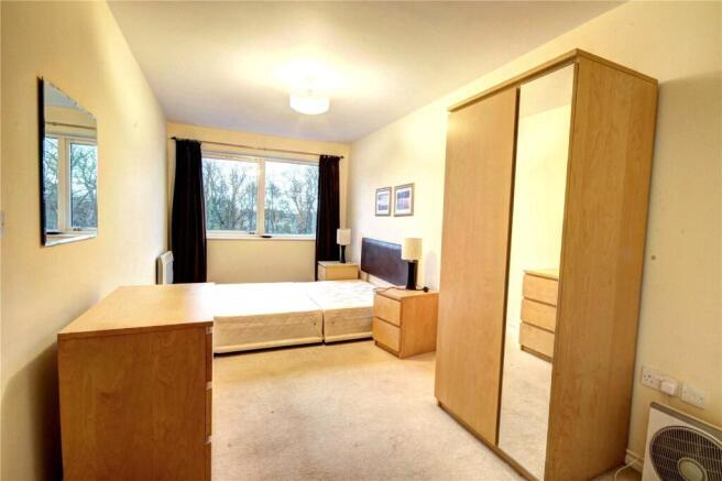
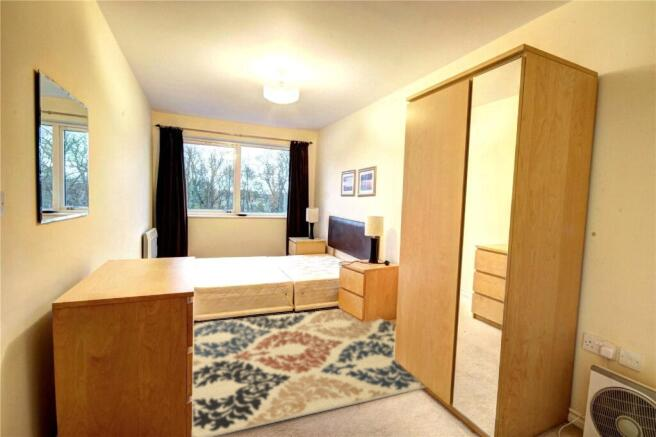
+ rug [191,308,427,437]
